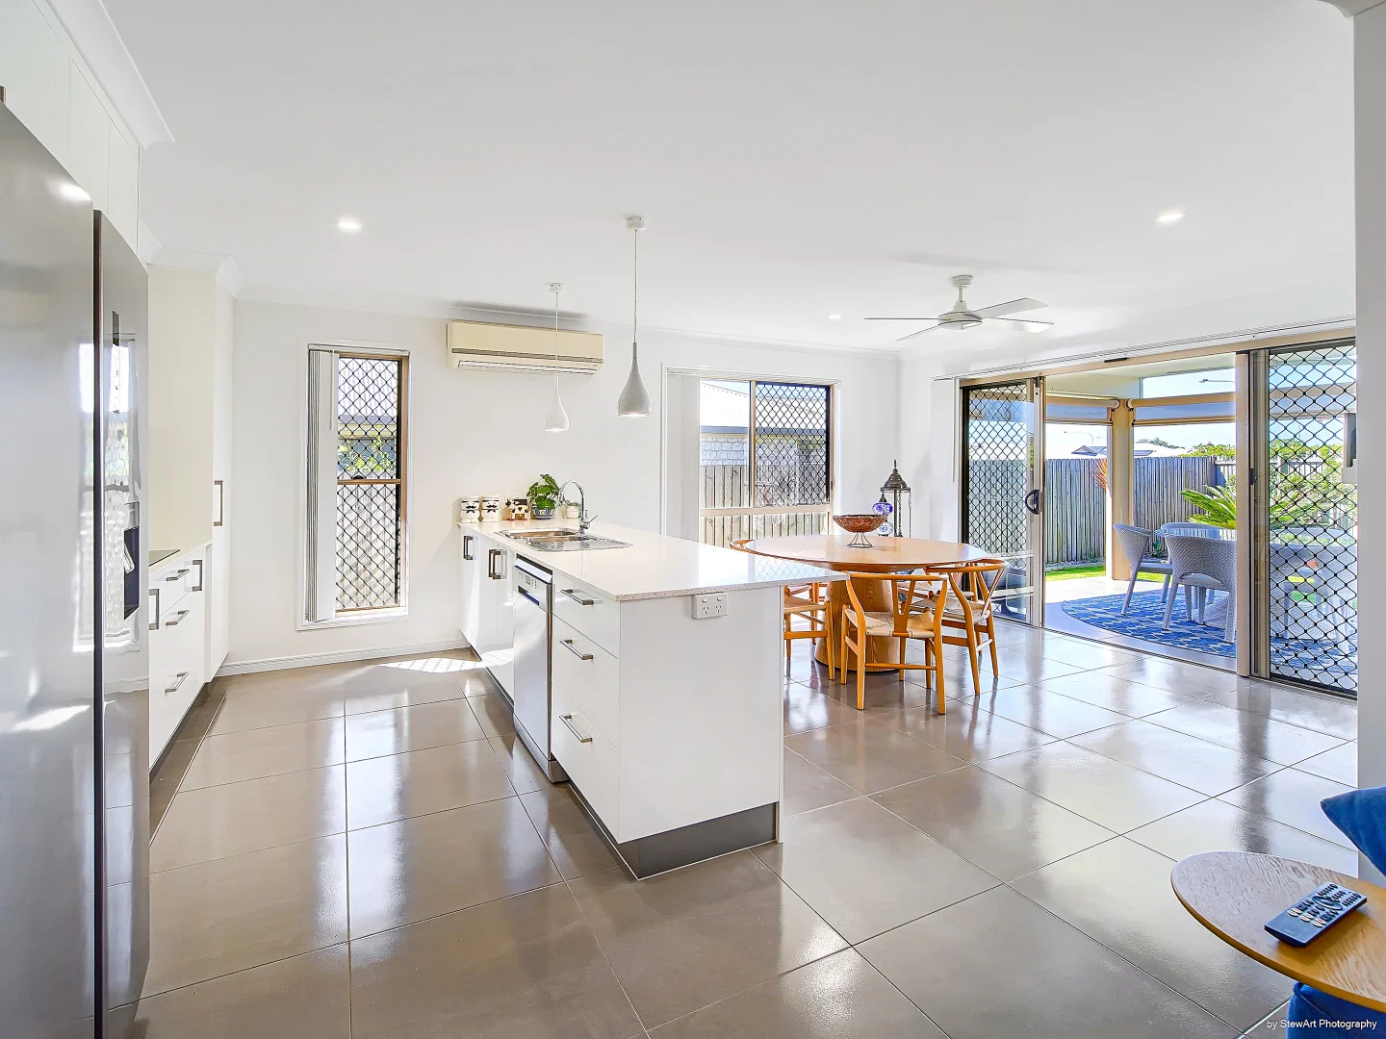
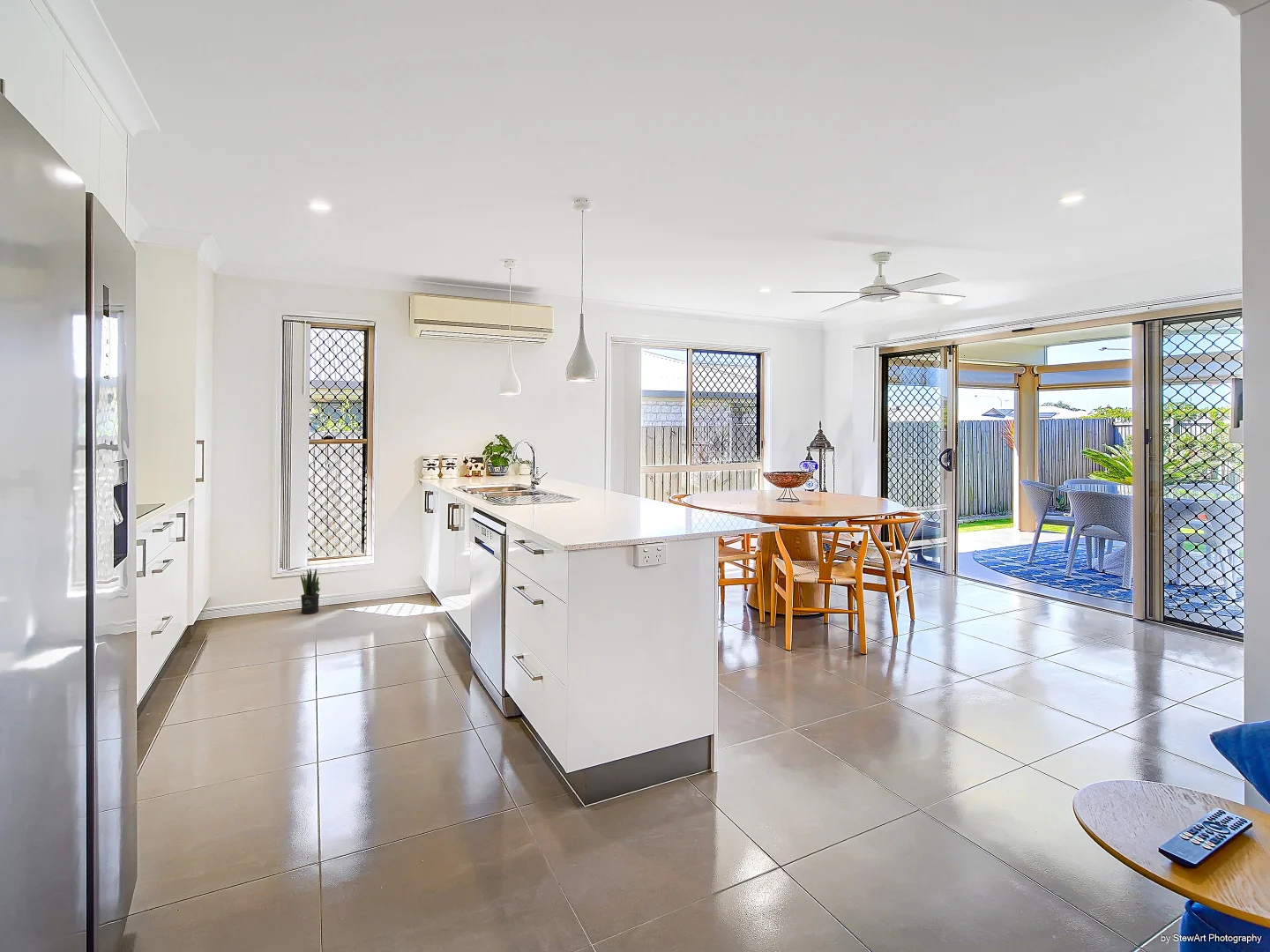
+ potted plant [300,568,321,614]
